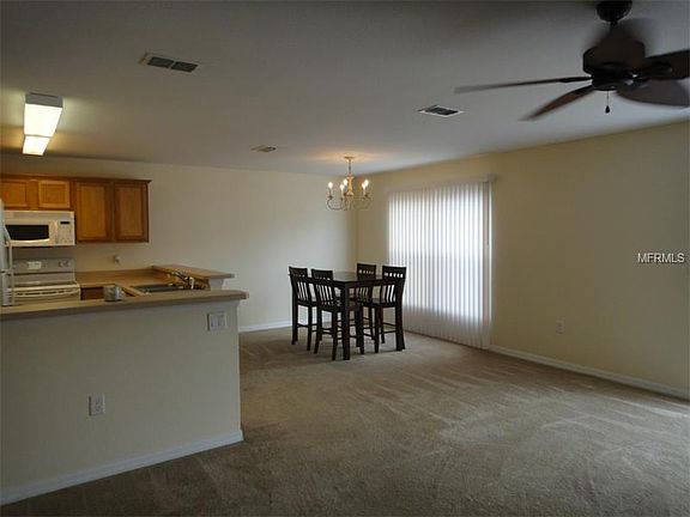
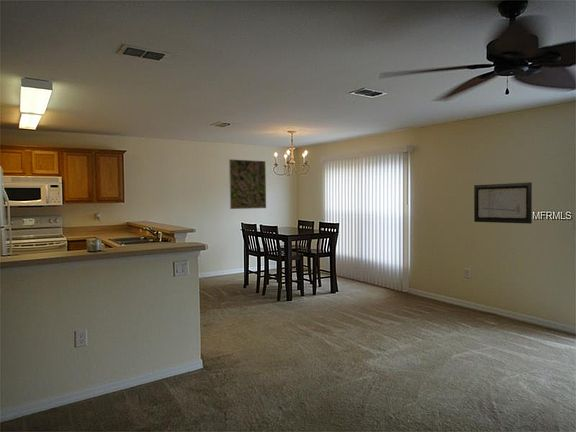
+ wall art [473,181,533,225]
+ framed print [228,158,267,210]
